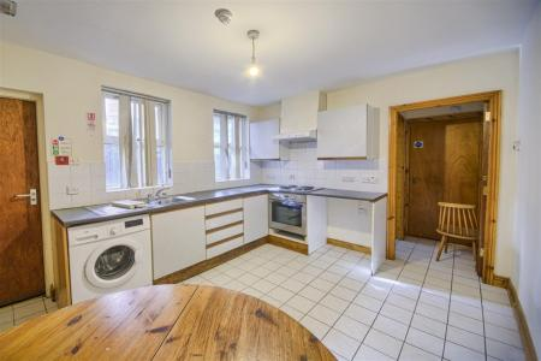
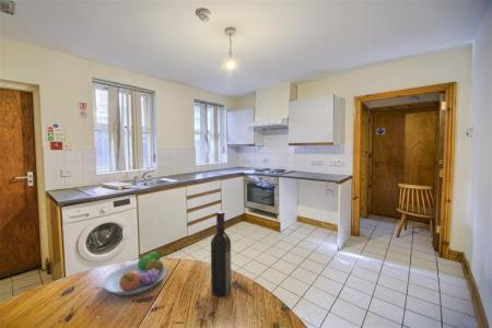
+ fruit bowl [103,249,167,296]
+ wine bottle [210,211,232,297]
